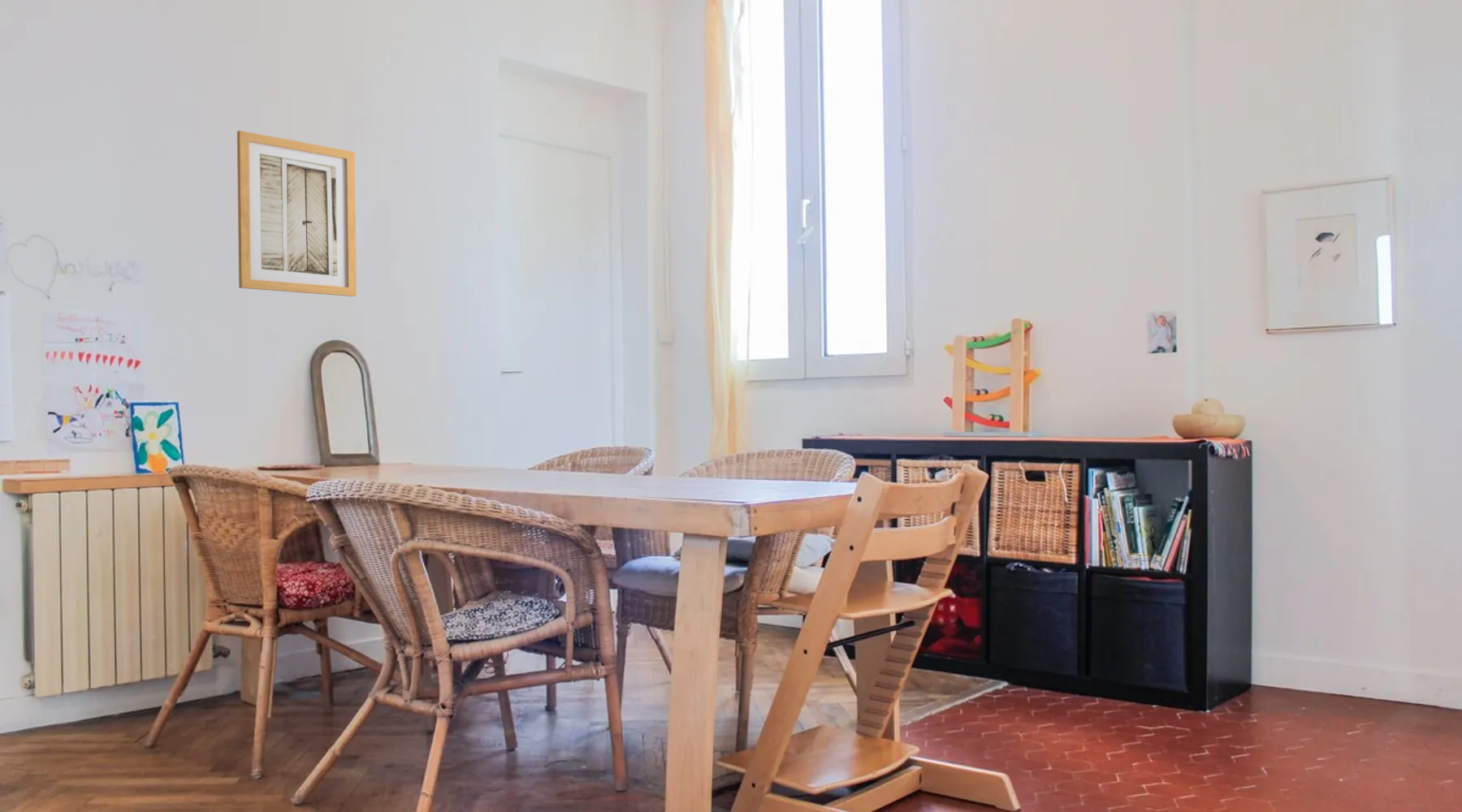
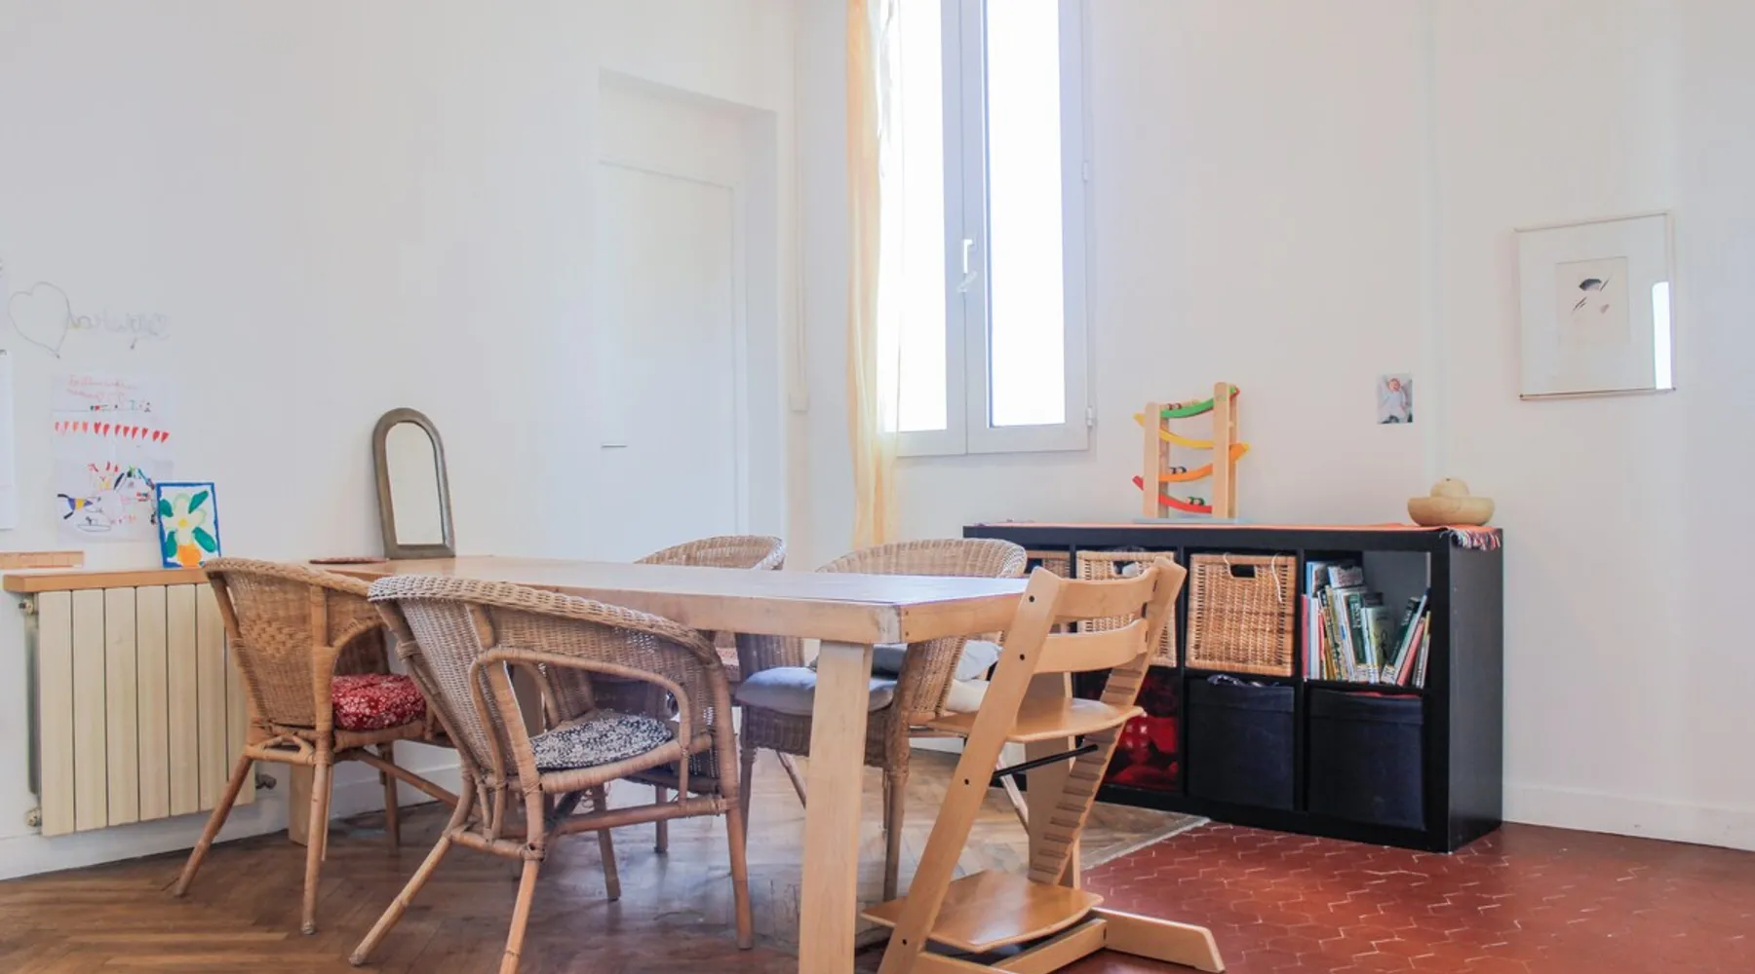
- wall art [236,130,357,297]
